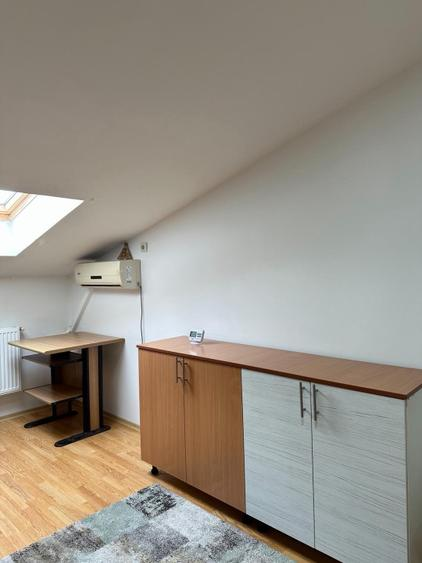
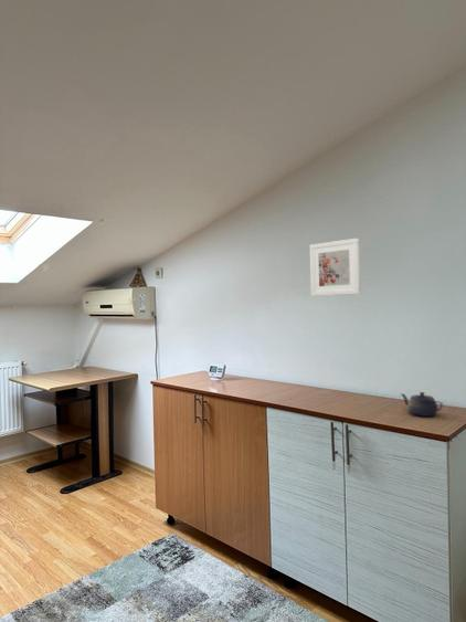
+ teapot [400,391,445,418]
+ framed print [308,238,362,297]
